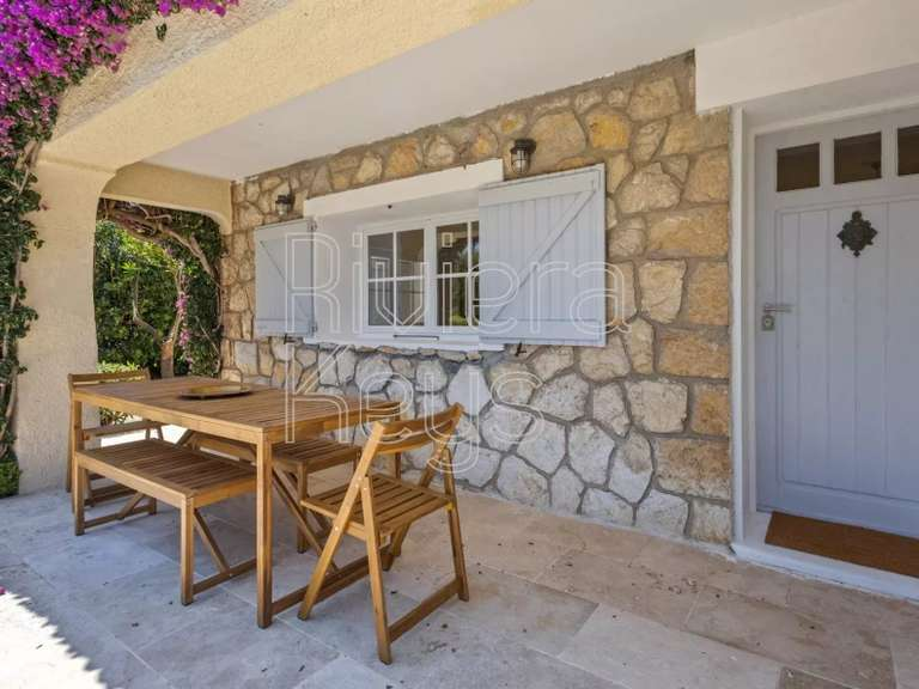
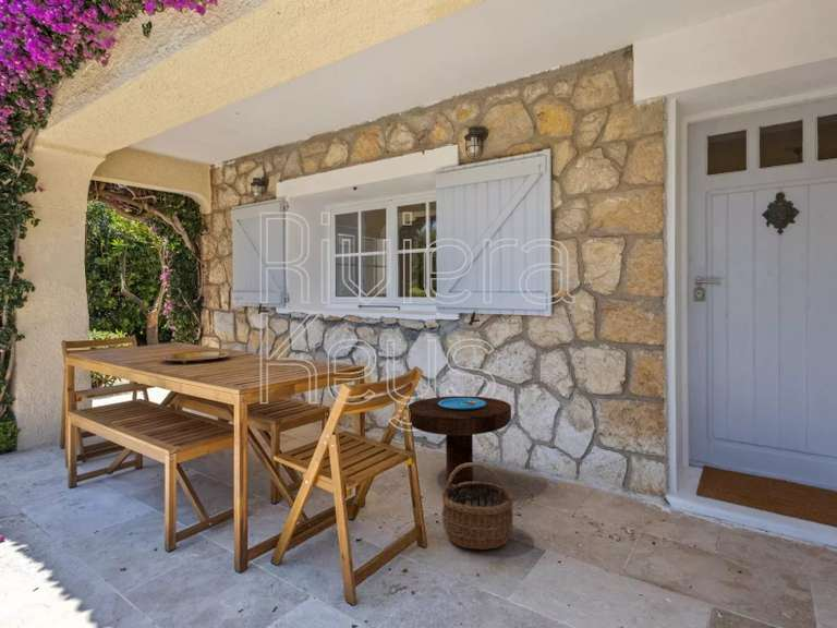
+ wicker basket [440,462,514,551]
+ side table [408,395,512,485]
